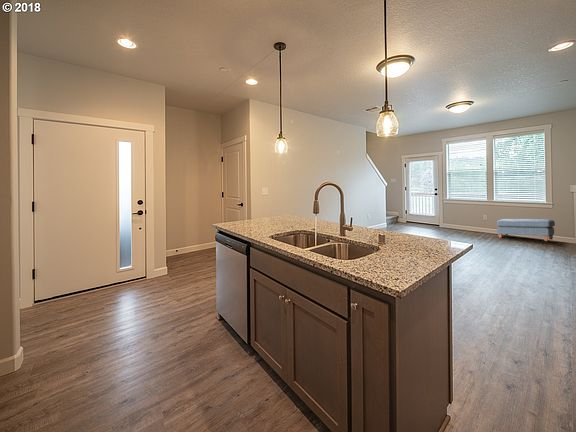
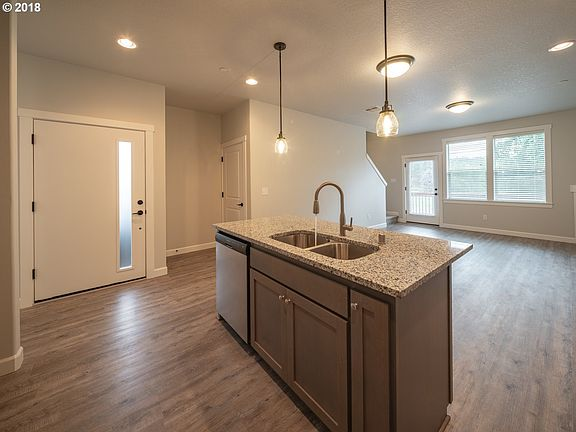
- ottoman [496,218,556,242]
